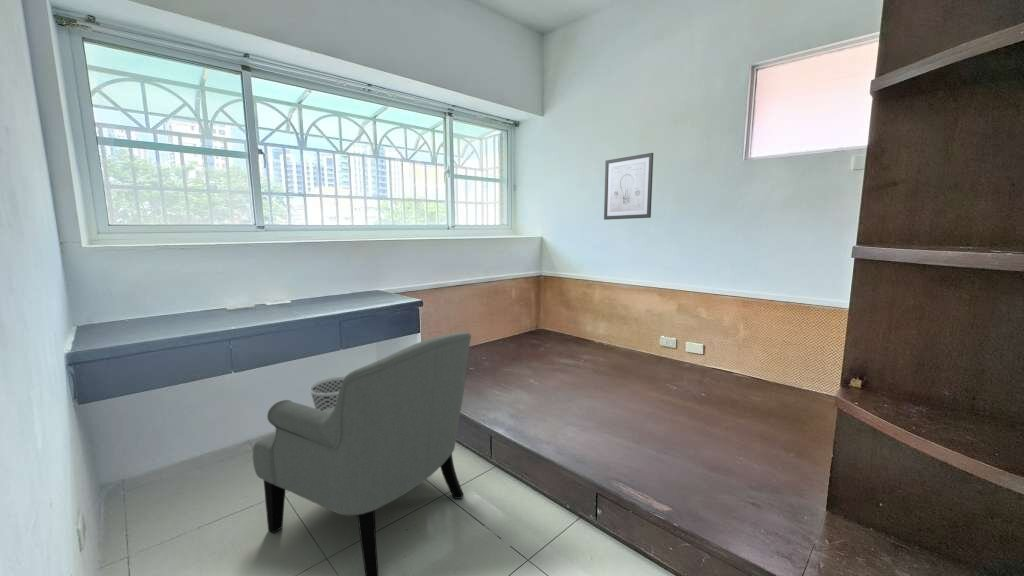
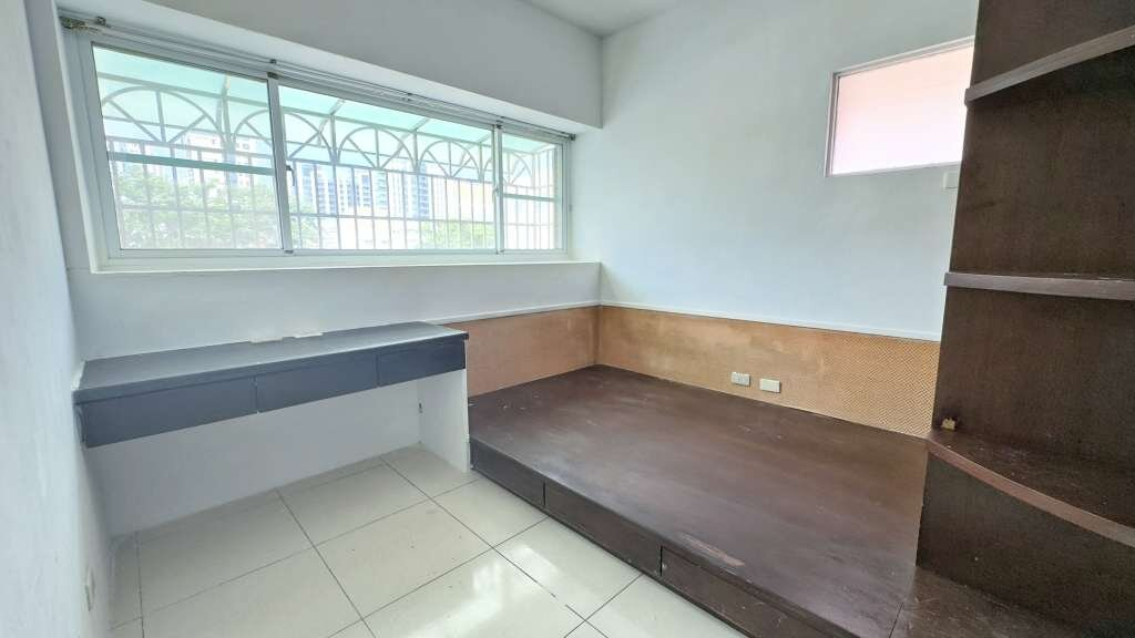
- chair [252,331,472,576]
- wall art [603,152,654,221]
- wastebasket [308,376,345,411]
